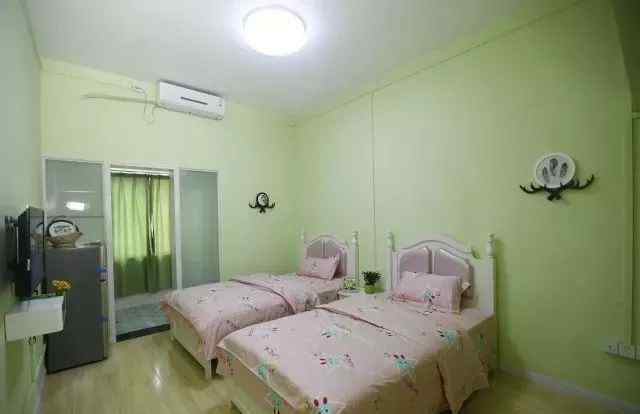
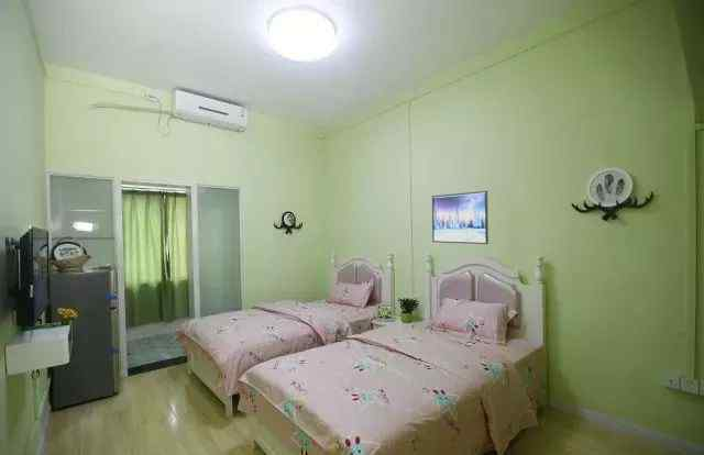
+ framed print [431,190,490,245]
